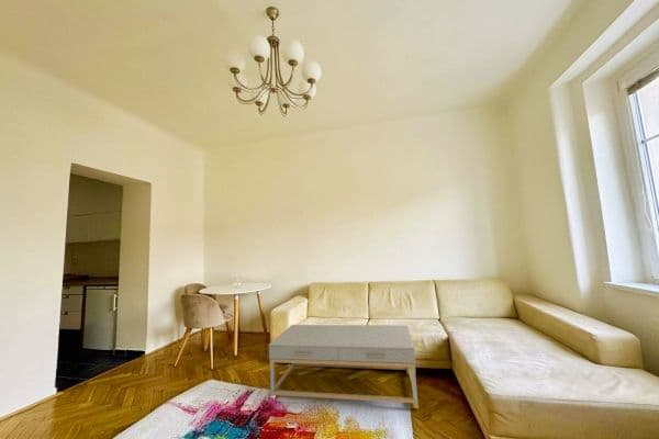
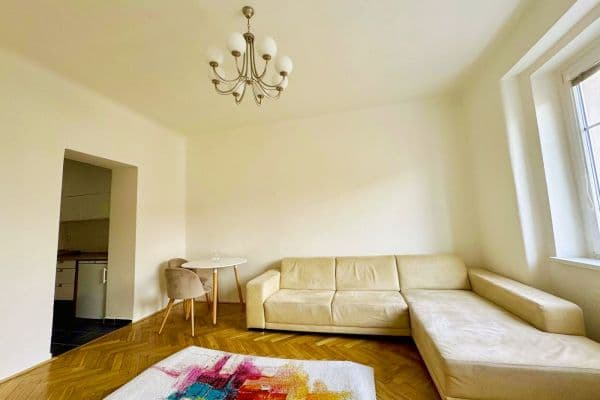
- coffee table [268,324,420,409]
